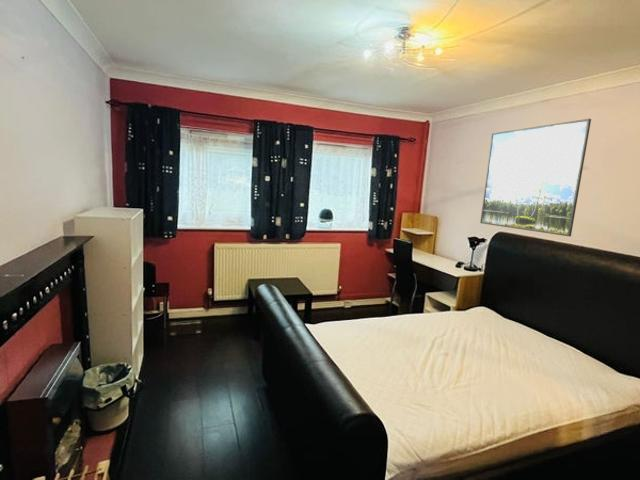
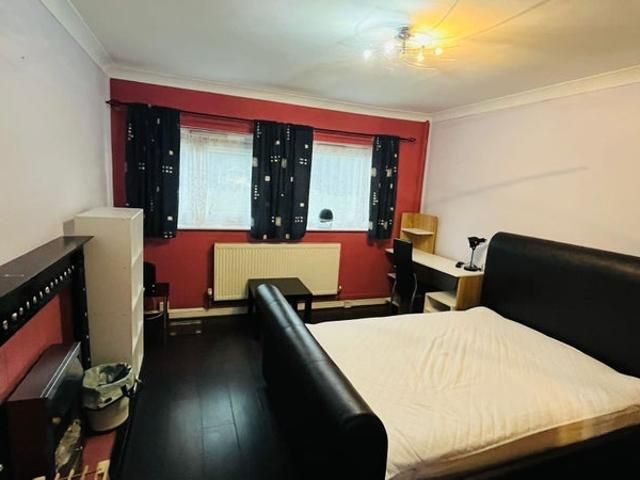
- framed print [479,118,592,237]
